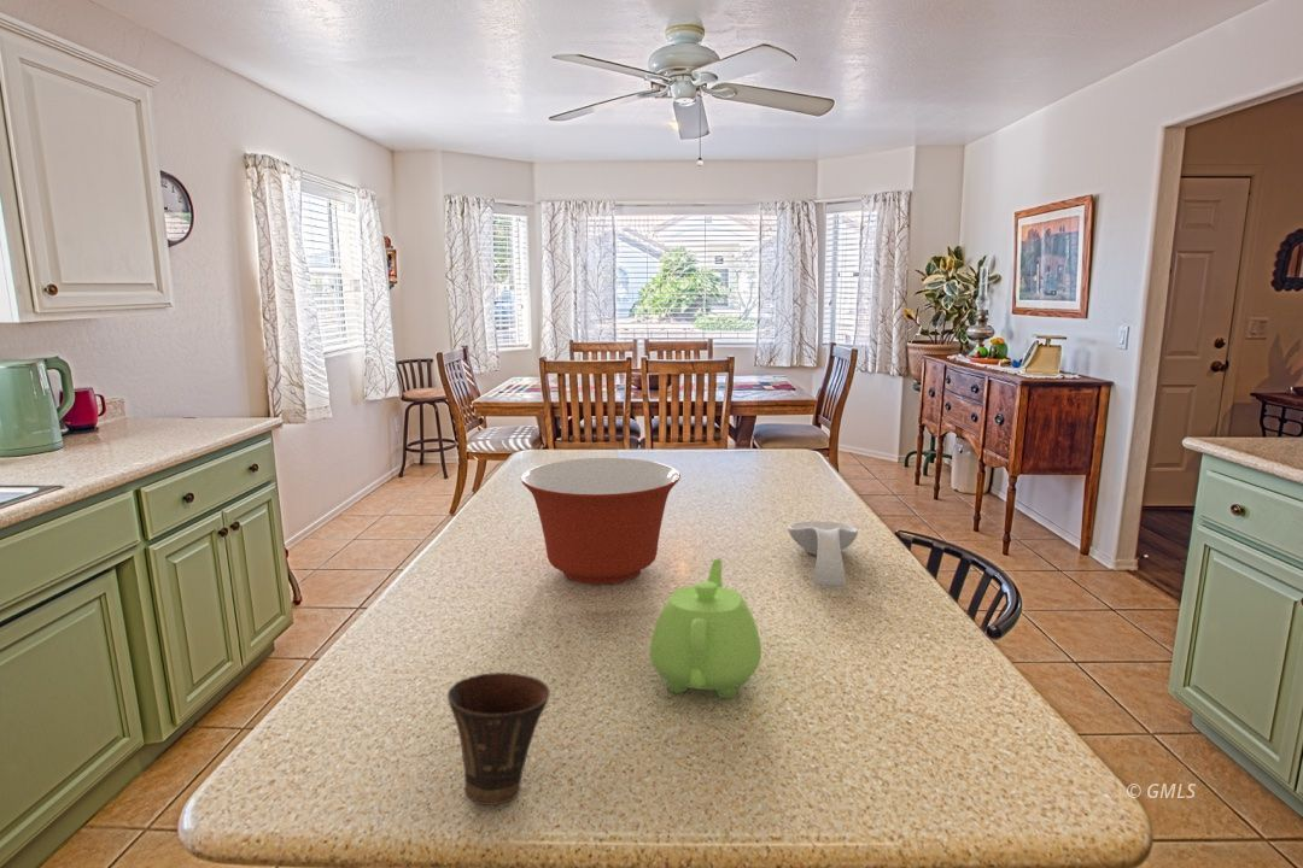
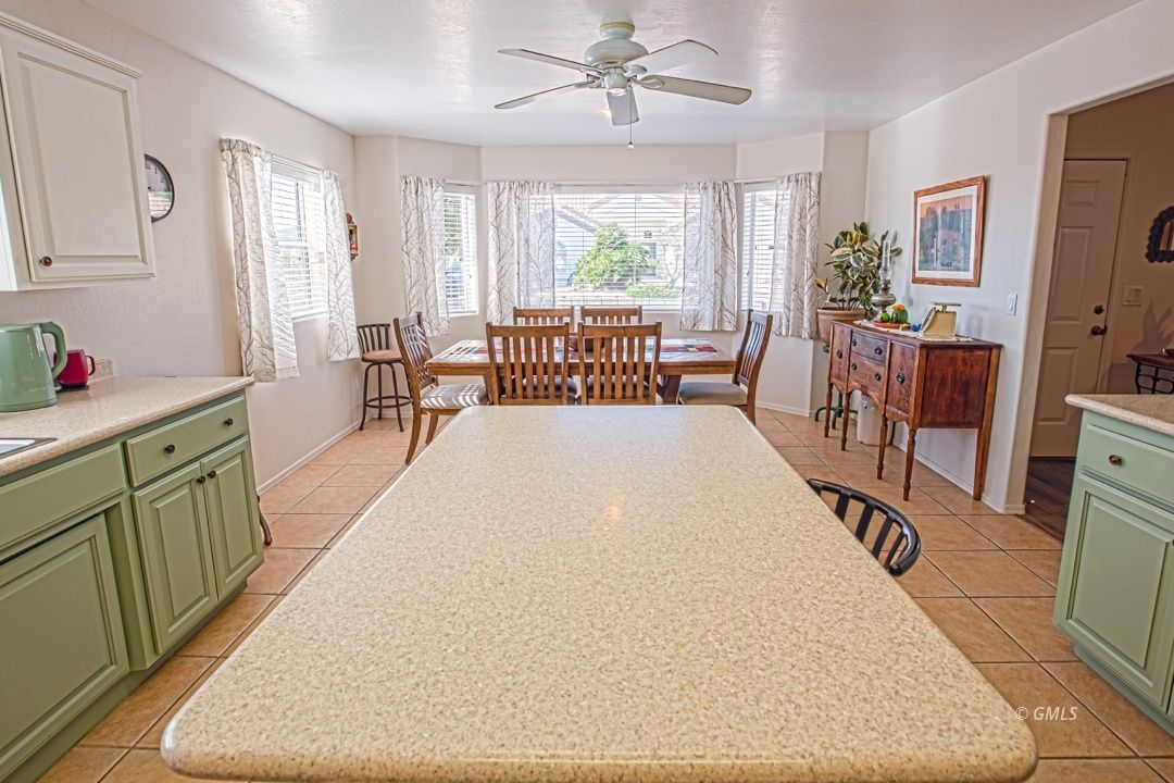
- mixing bowl [520,457,682,586]
- cup [446,671,551,807]
- spoon rest [787,521,859,587]
- teapot [649,558,762,699]
